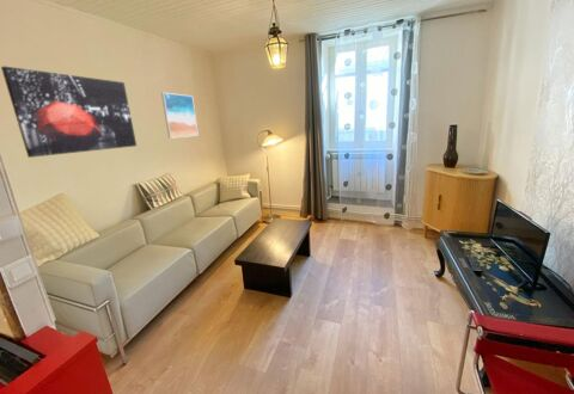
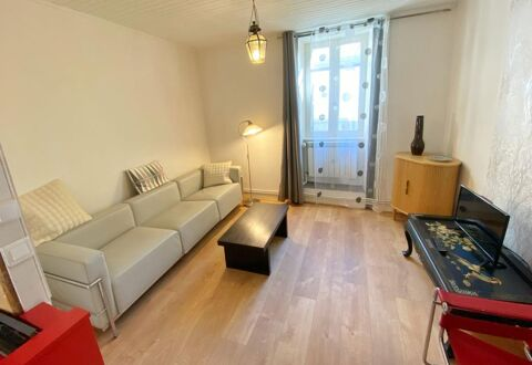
- wall art [0,66,138,159]
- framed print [160,92,200,140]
